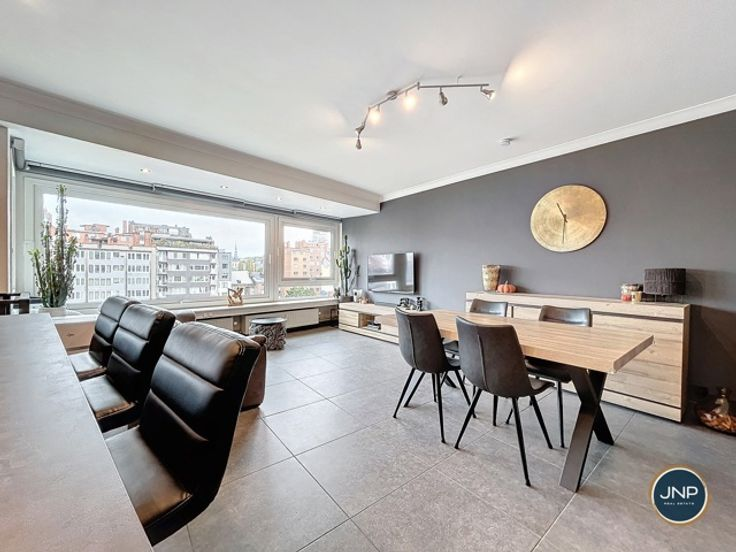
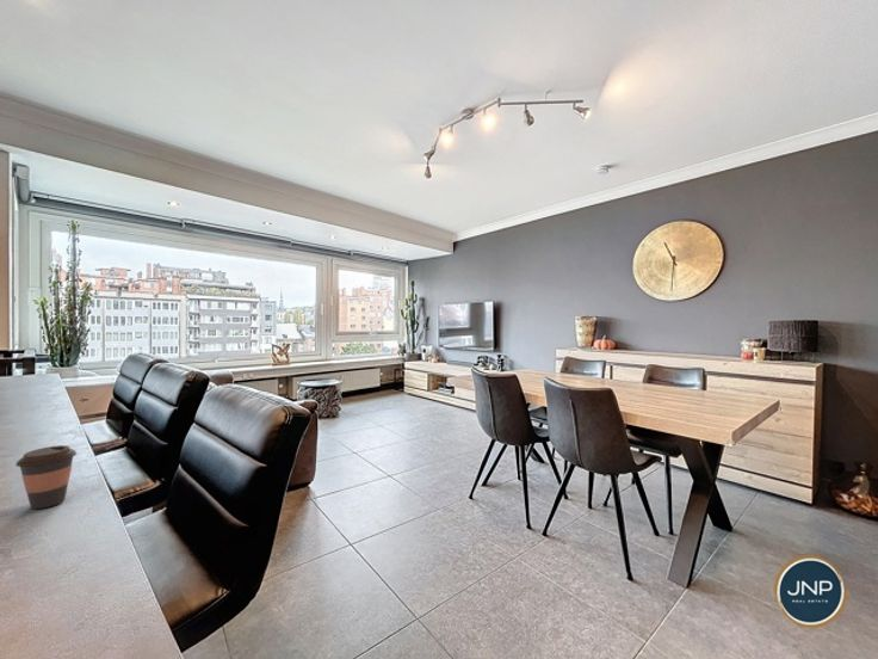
+ coffee cup [14,444,78,510]
